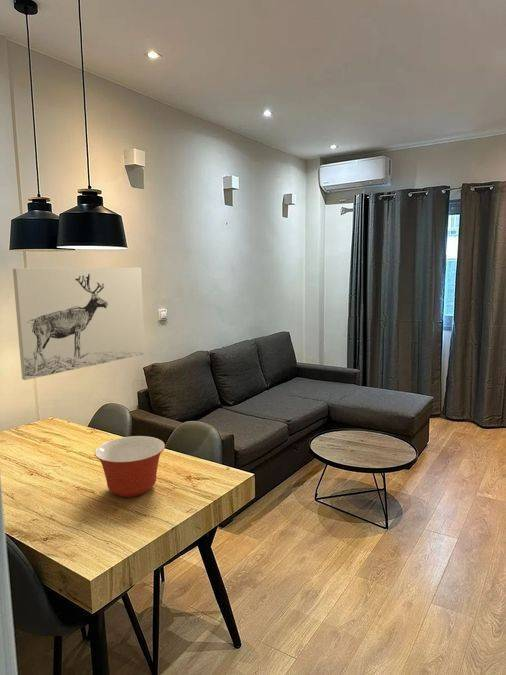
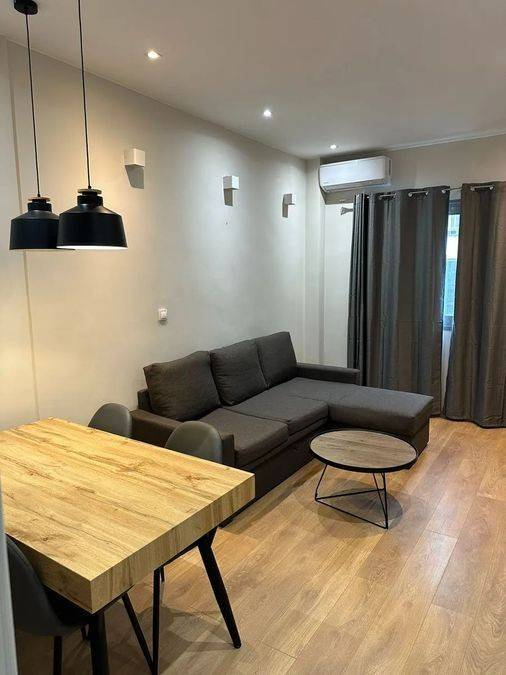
- wall art [12,267,146,381]
- mixing bowl [94,435,166,498]
